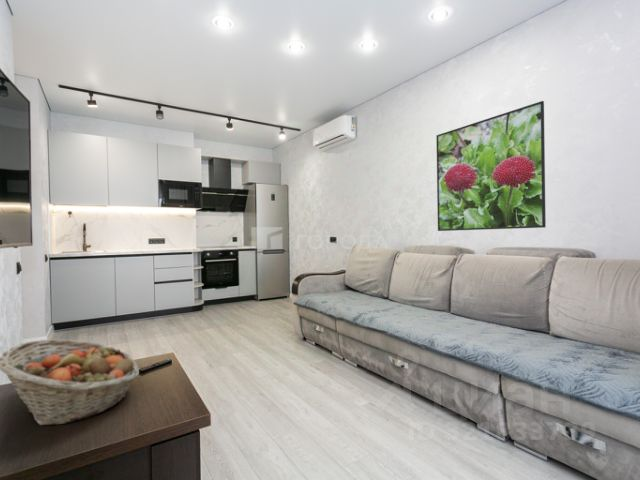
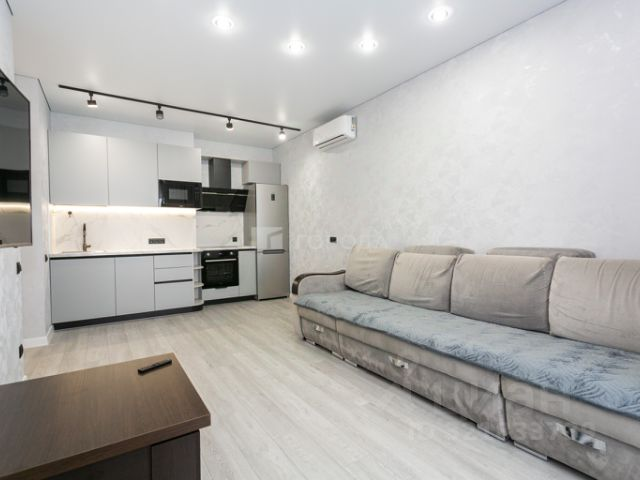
- fruit basket [0,339,140,426]
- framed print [435,100,547,232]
